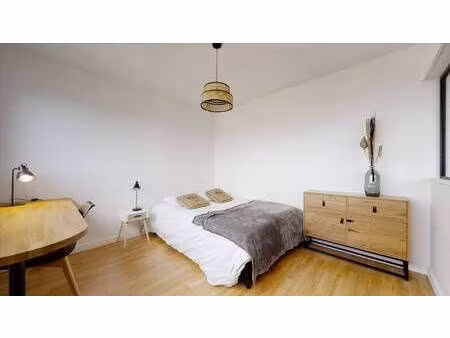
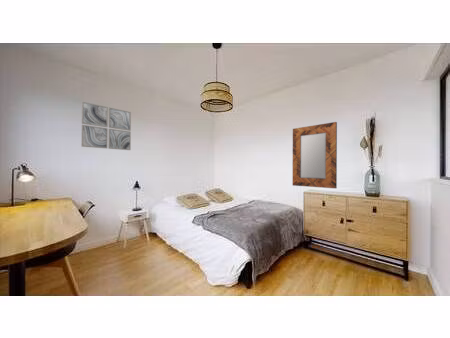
+ home mirror [292,121,338,189]
+ wall art [80,101,132,151]
